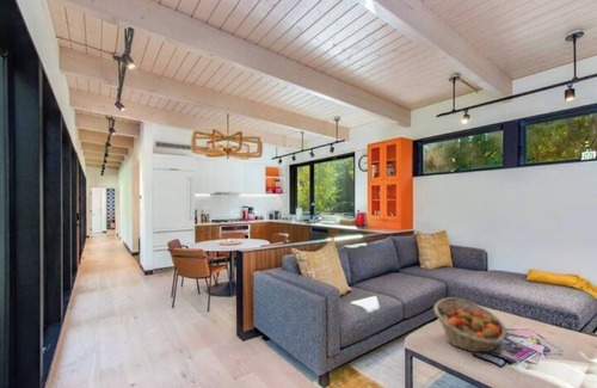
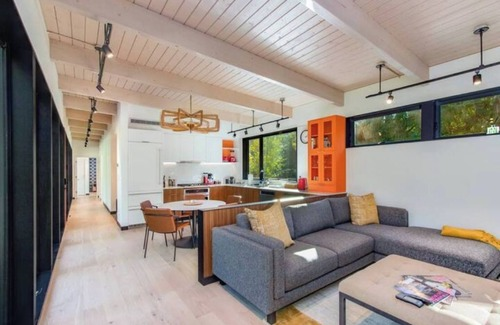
- fruit basket [432,296,507,353]
